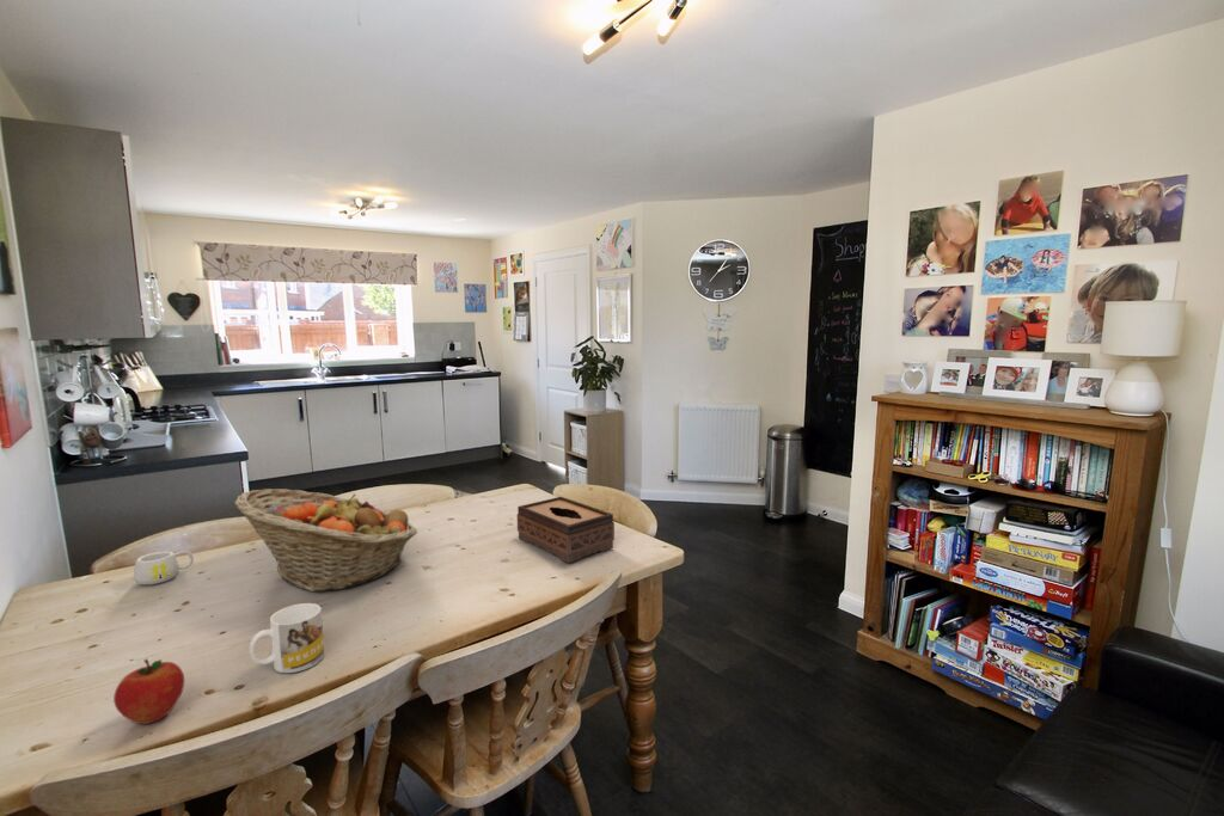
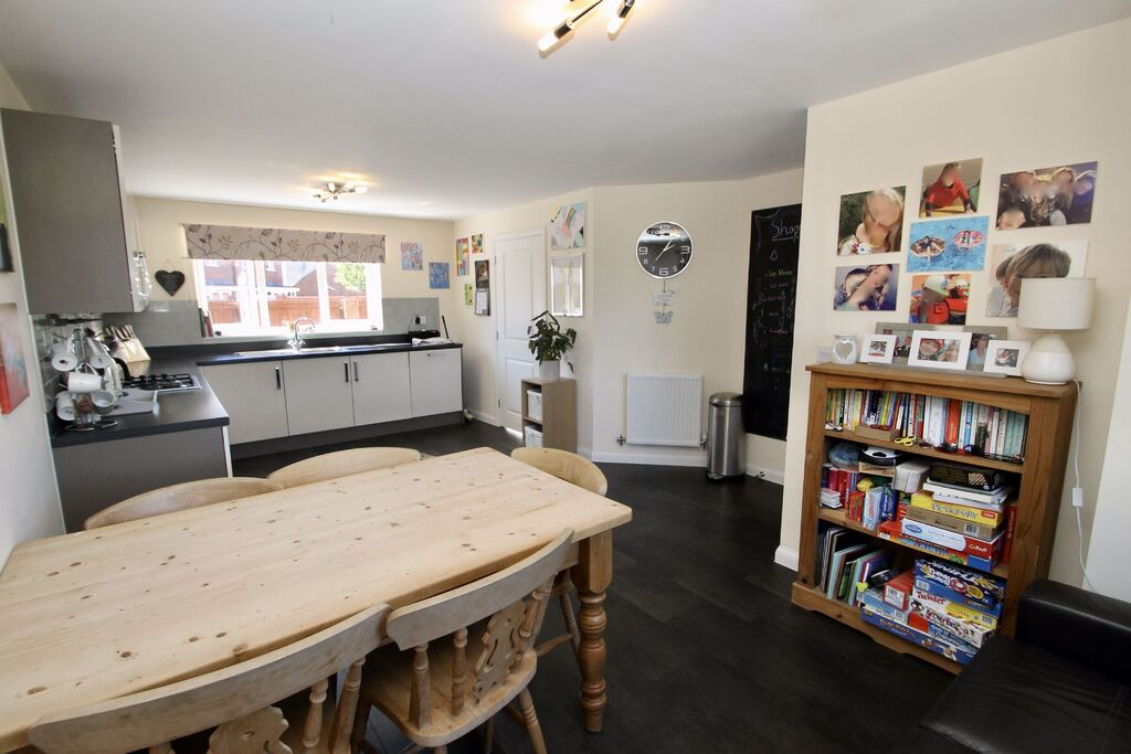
- mug [133,550,195,585]
- tissue box [516,496,616,564]
- apple [112,658,185,725]
- mug [247,602,325,674]
- fruit basket [233,487,418,593]
